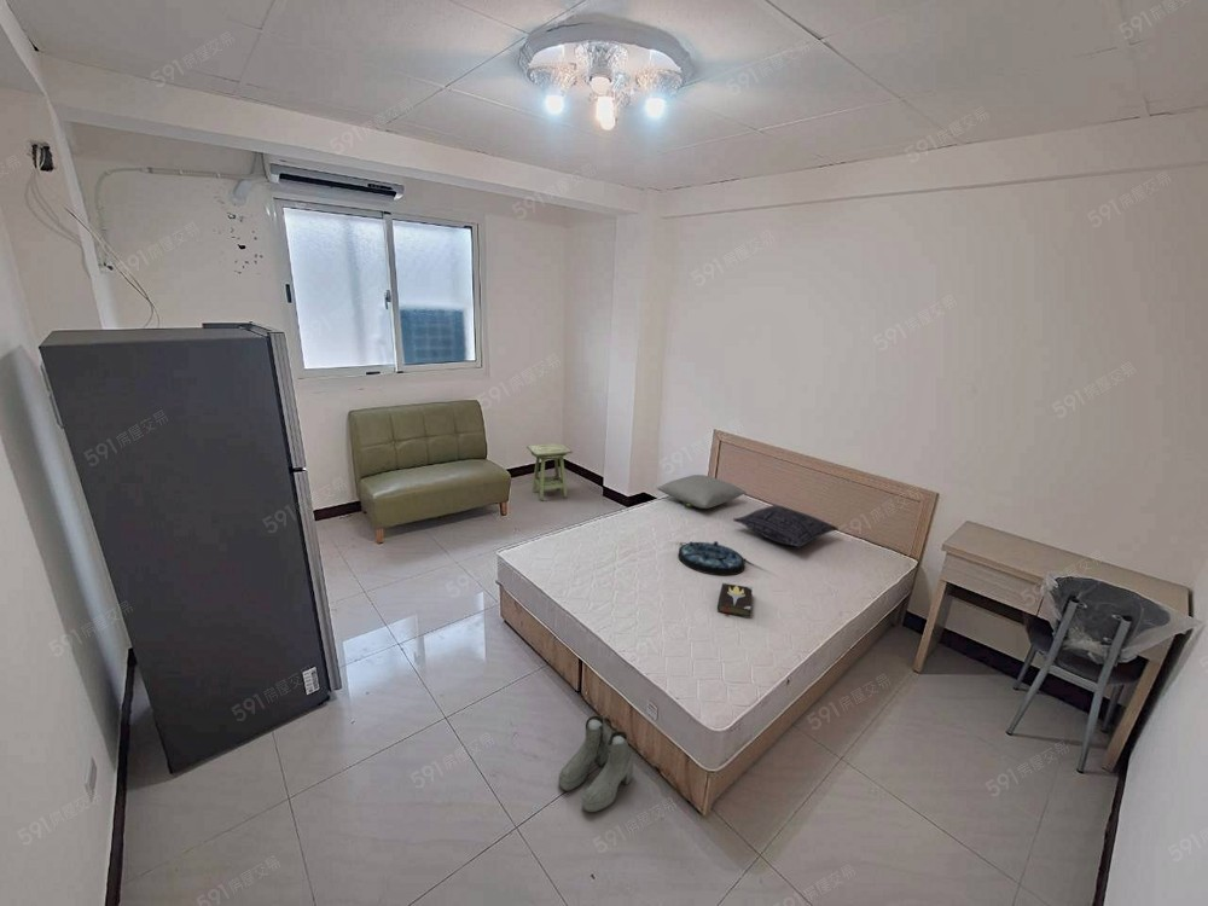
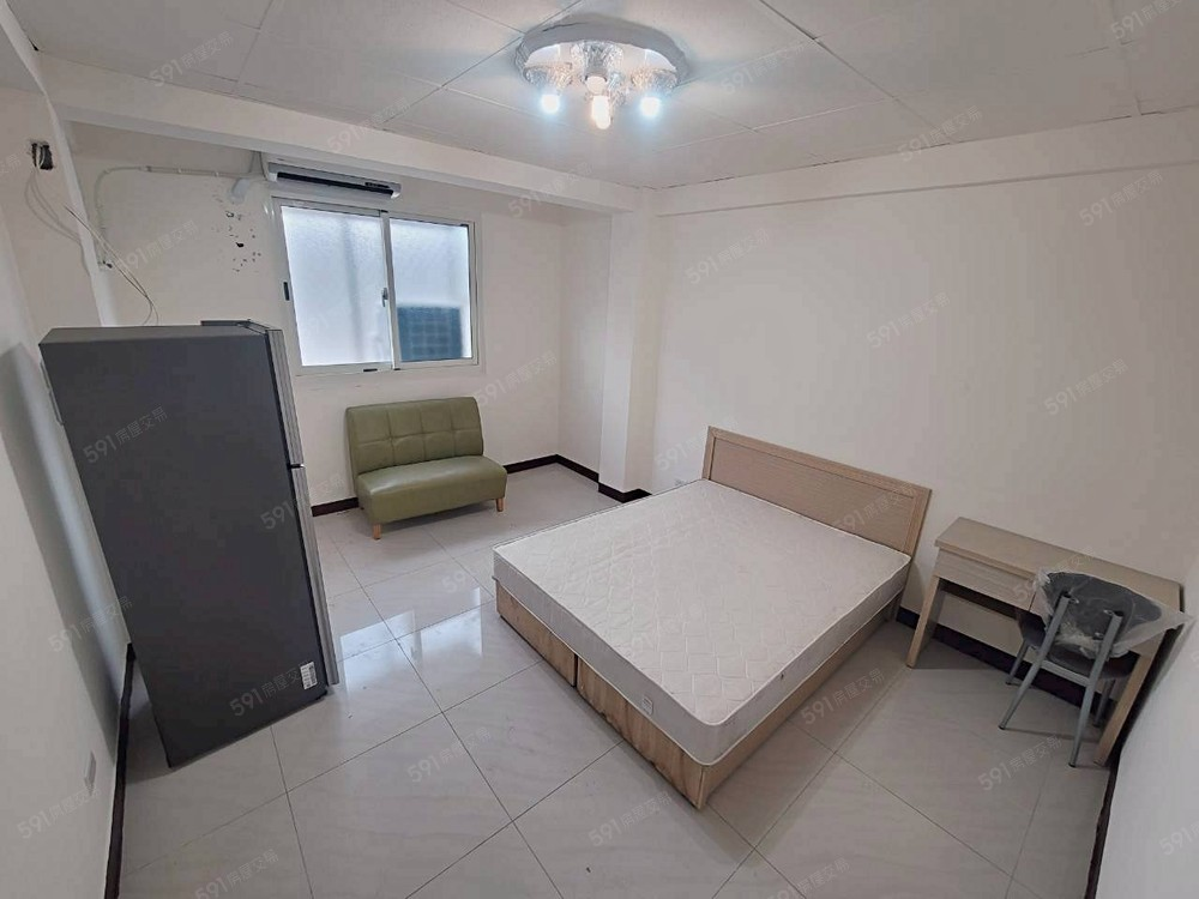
- side table [525,442,574,501]
- pillow [656,474,747,510]
- boots [557,715,634,813]
- hardback book [716,582,754,620]
- pillow [732,504,840,548]
- serving tray [676,540,748,577]
